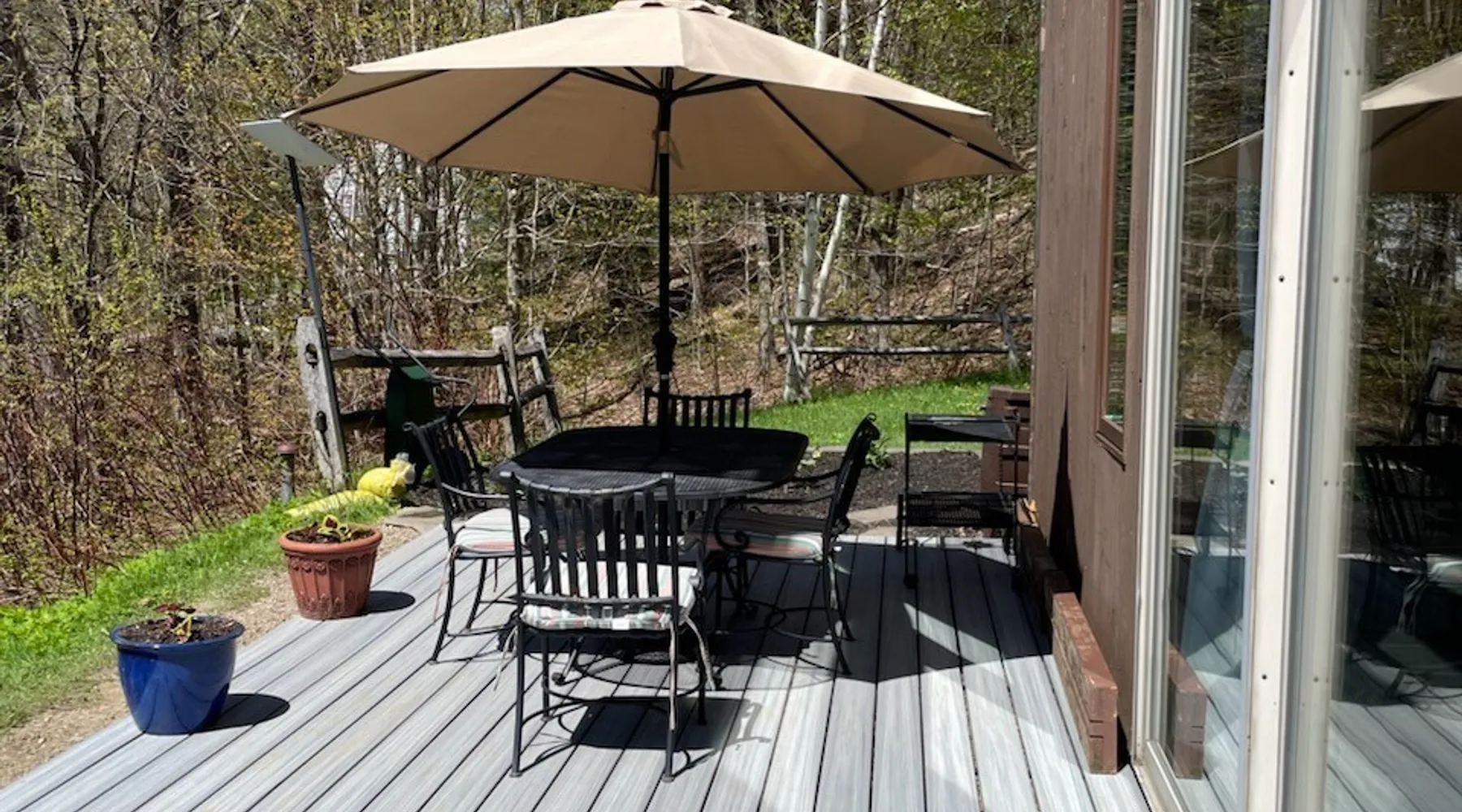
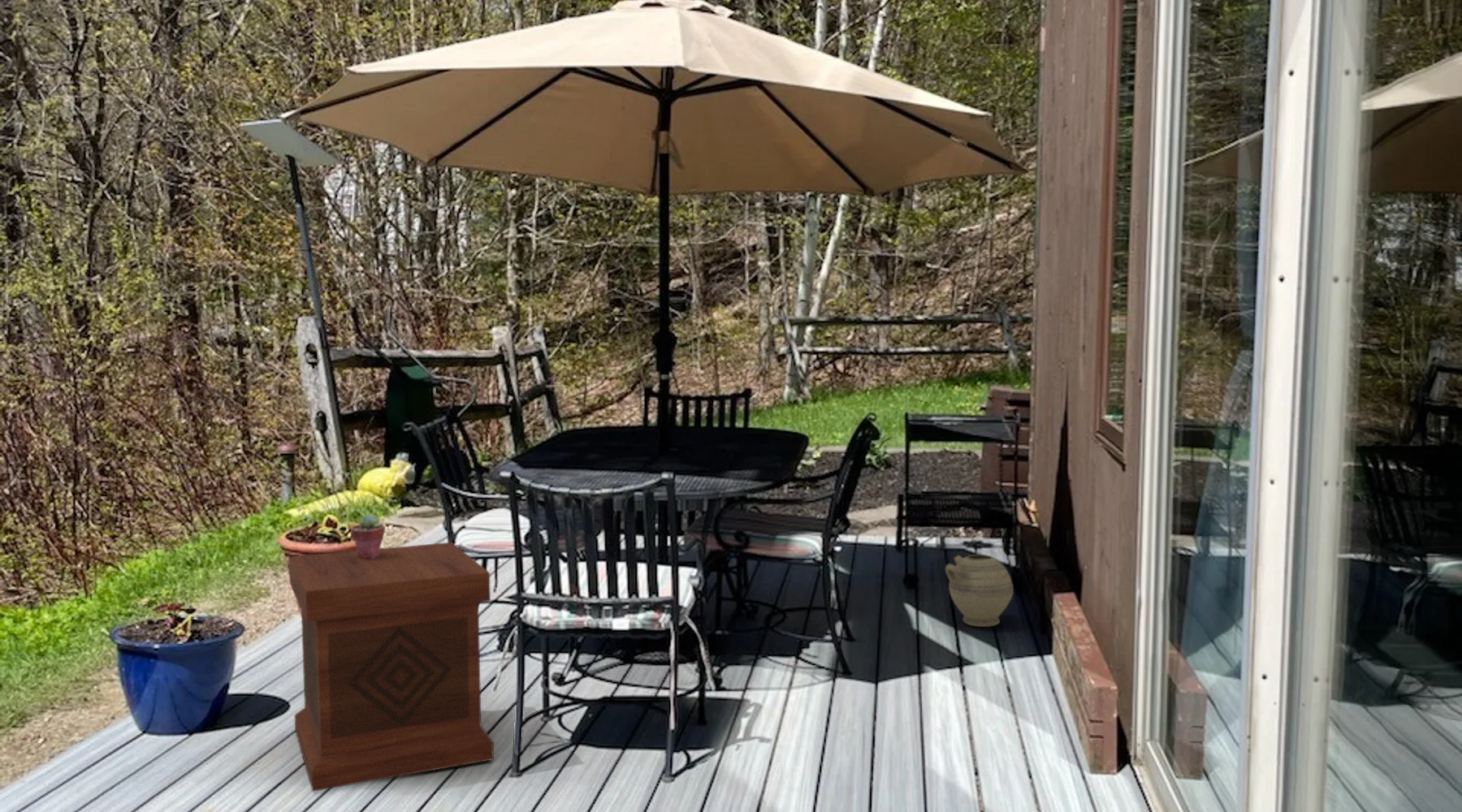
+ ceramic jug [945,554,1014,628]
+ side table [288,542,495,793]
+ potted succulent [350,513,386,559]
